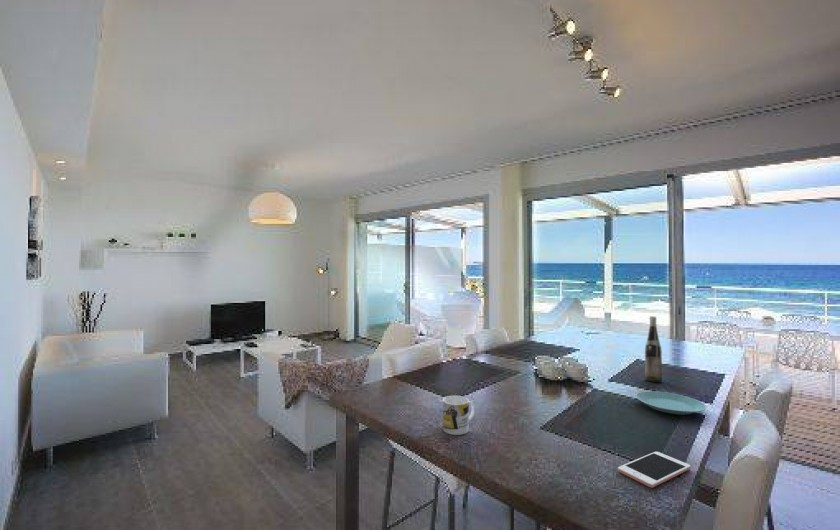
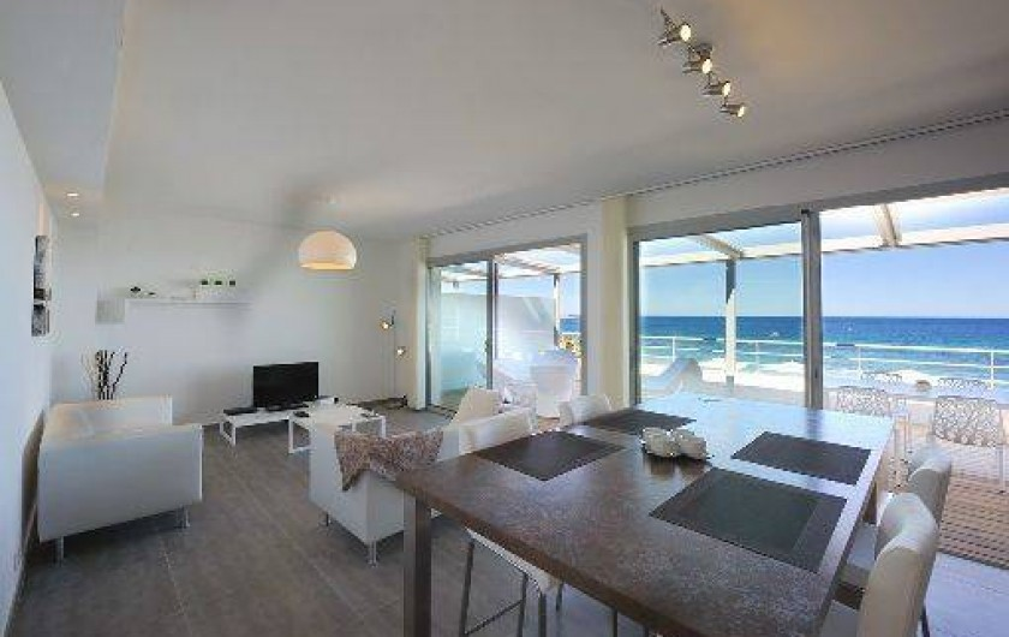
- plate [635,390,707,415]
- mug [442,395,476,436]
- wine bottle [644,315,663,383]
- cell phone [617,451,692,489]
